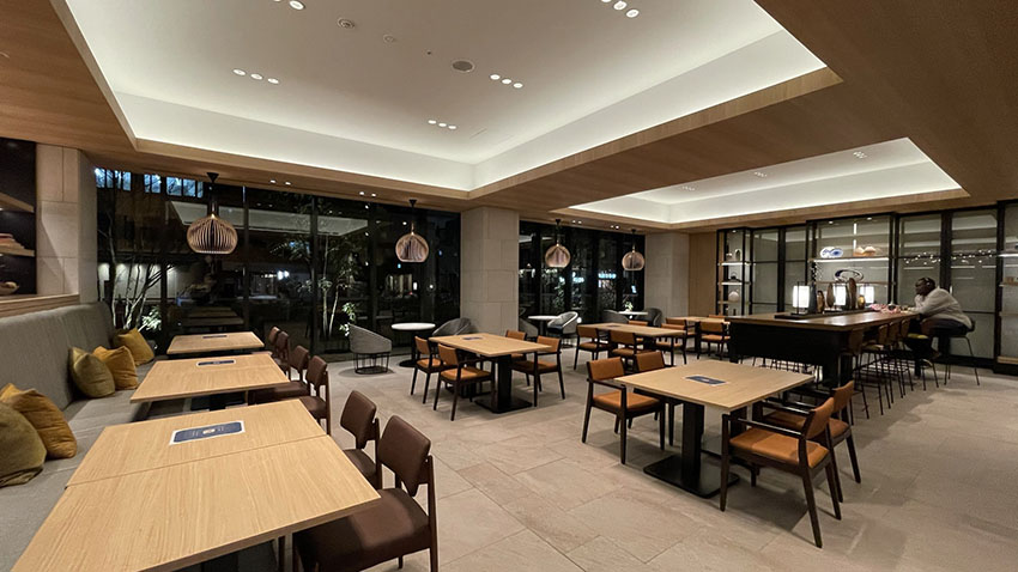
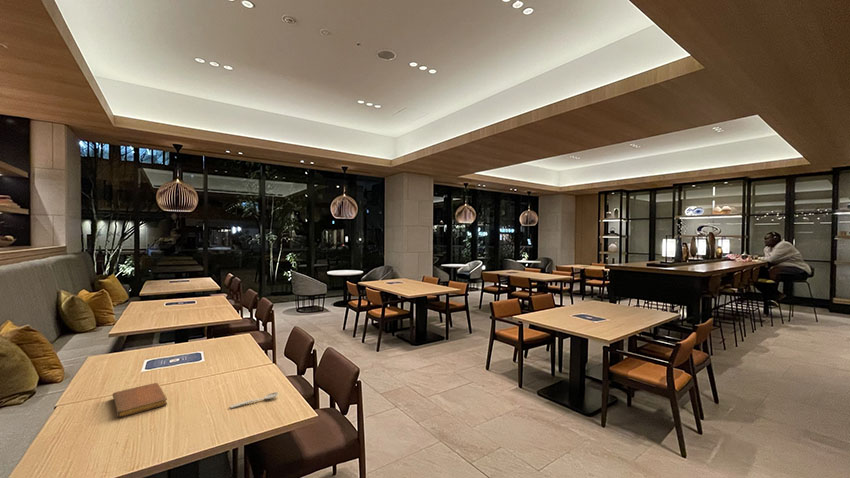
+ spoon [229,391,280,409]
+ notebook [112,382,168,419]
